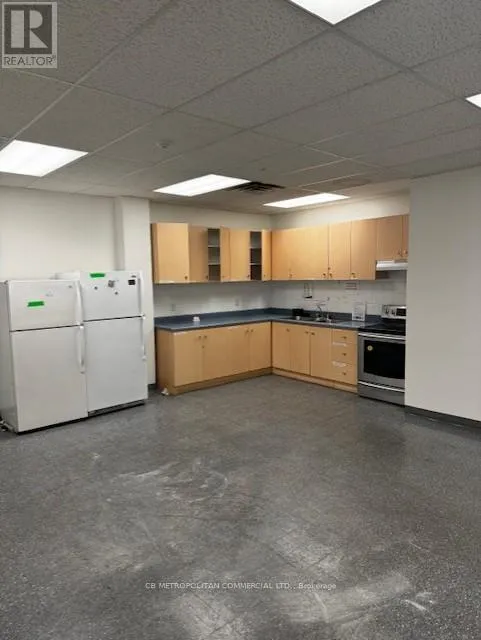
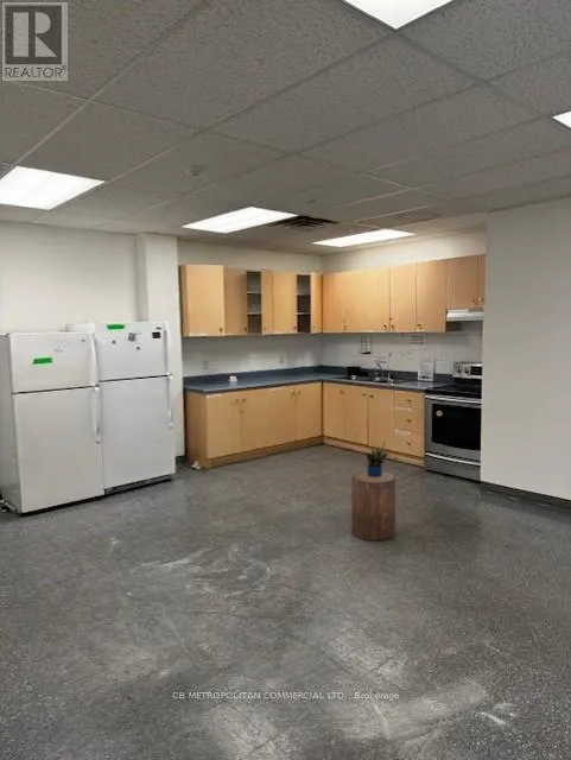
+ stool [350,470,396,542]
+ potted plant [364,442,389,477]
